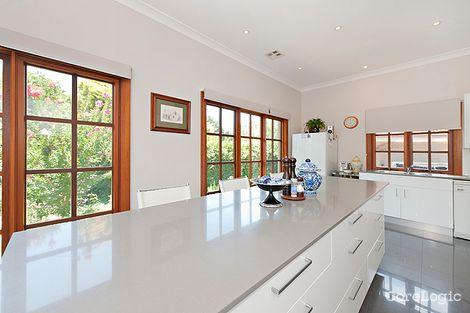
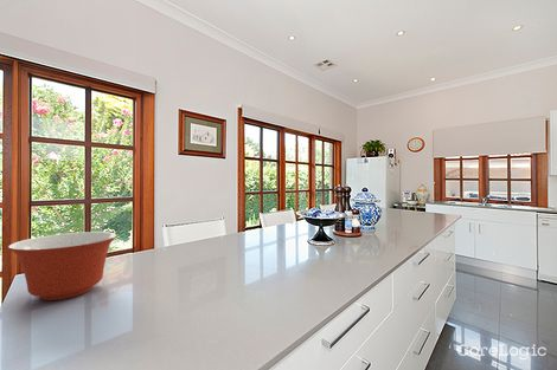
+ mixing bowl [7,231,117,301]
